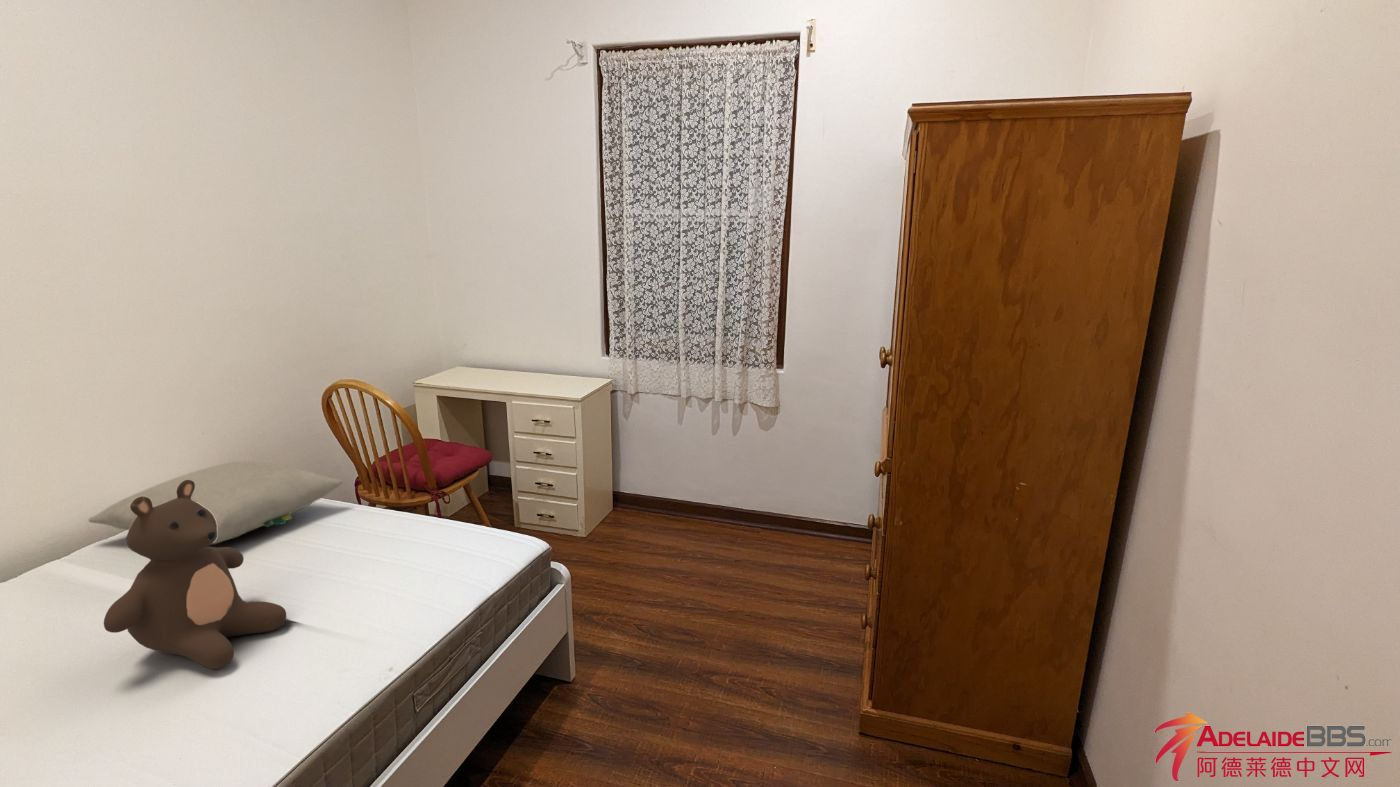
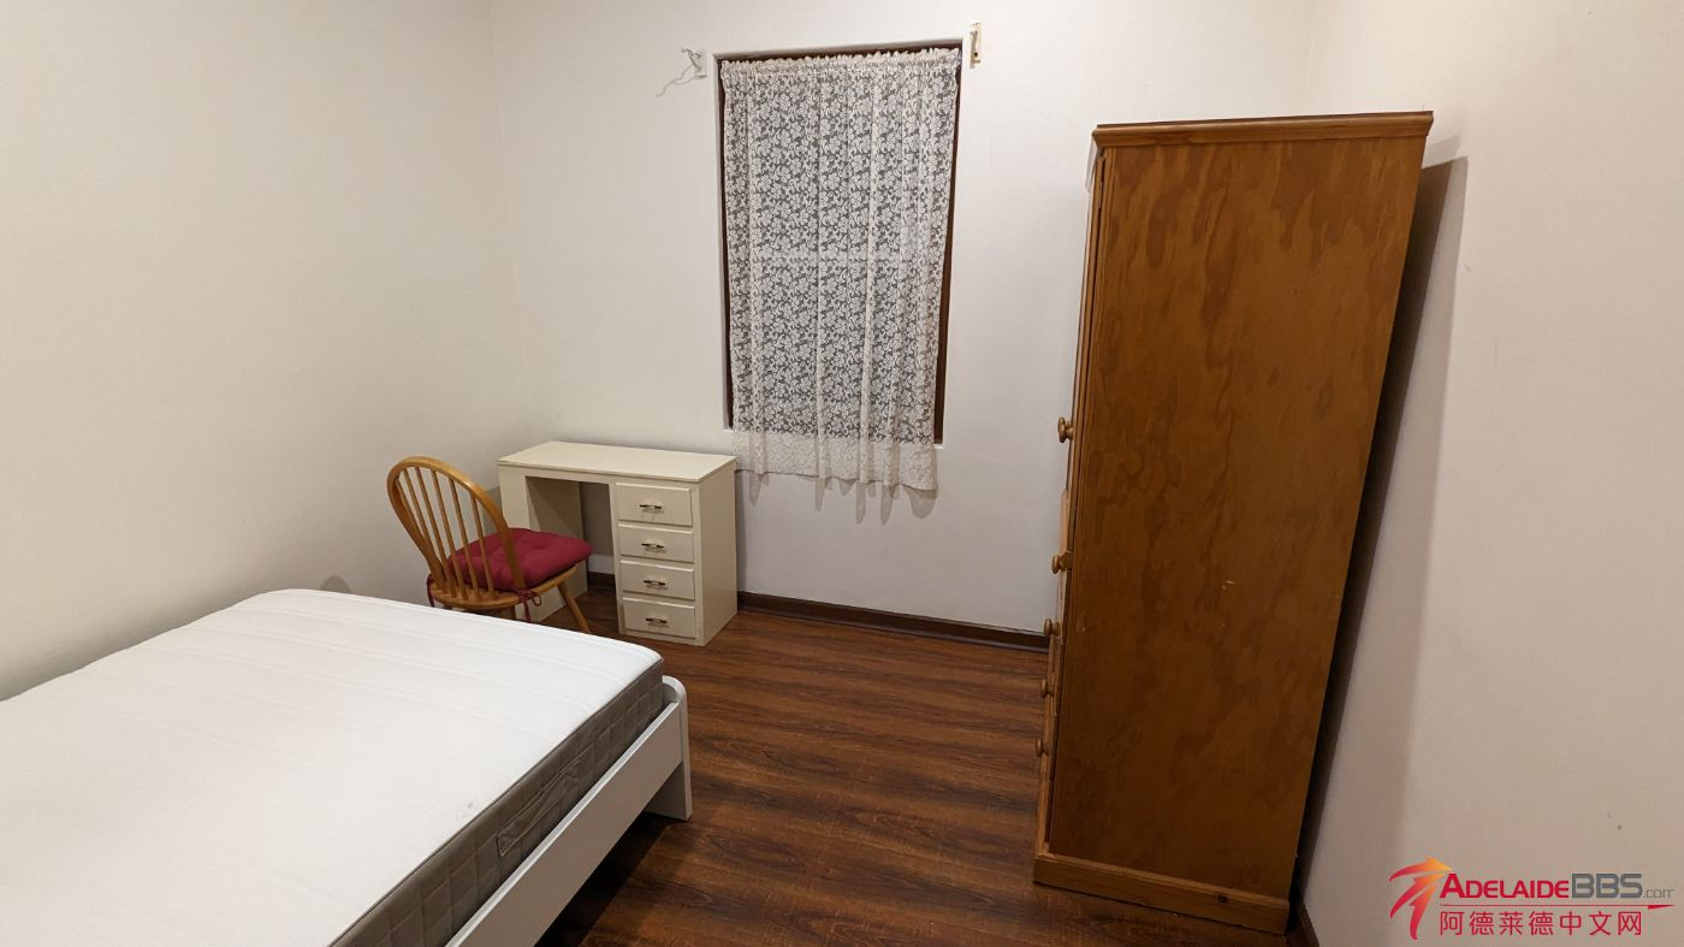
- pillow [87,460,344,545]
- teddy bear [103,479,287,670]
